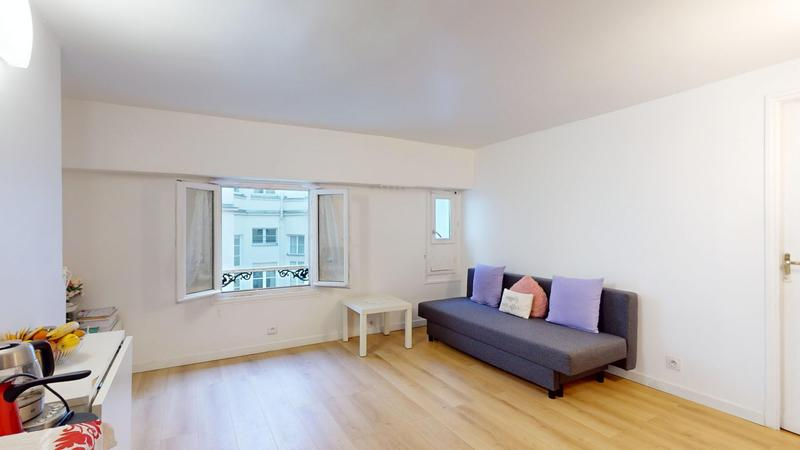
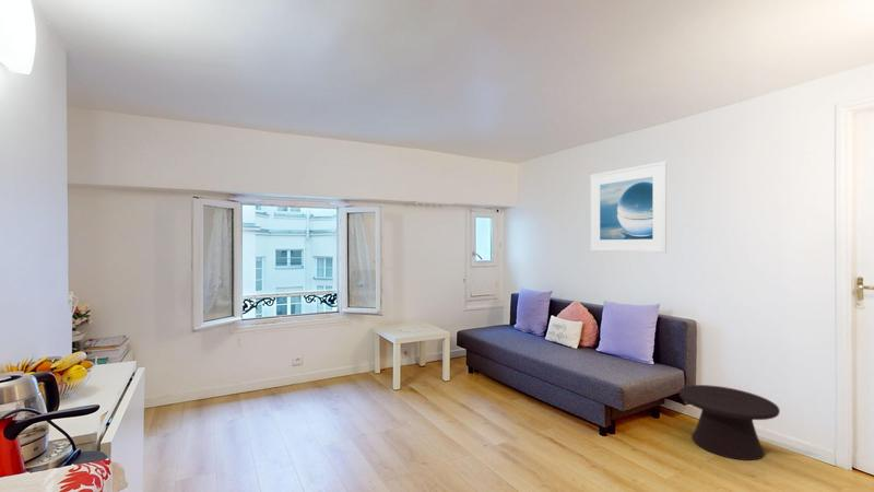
+ side table [678,384,781,461]
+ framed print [589,161,668,254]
